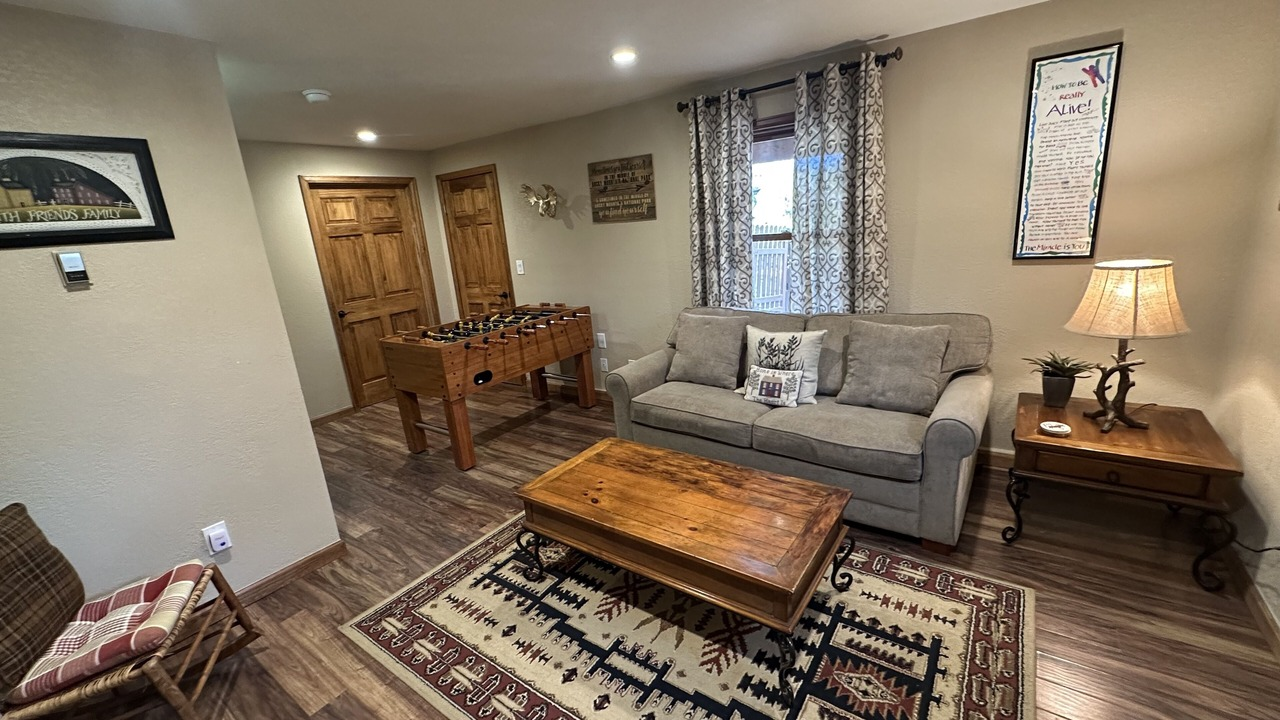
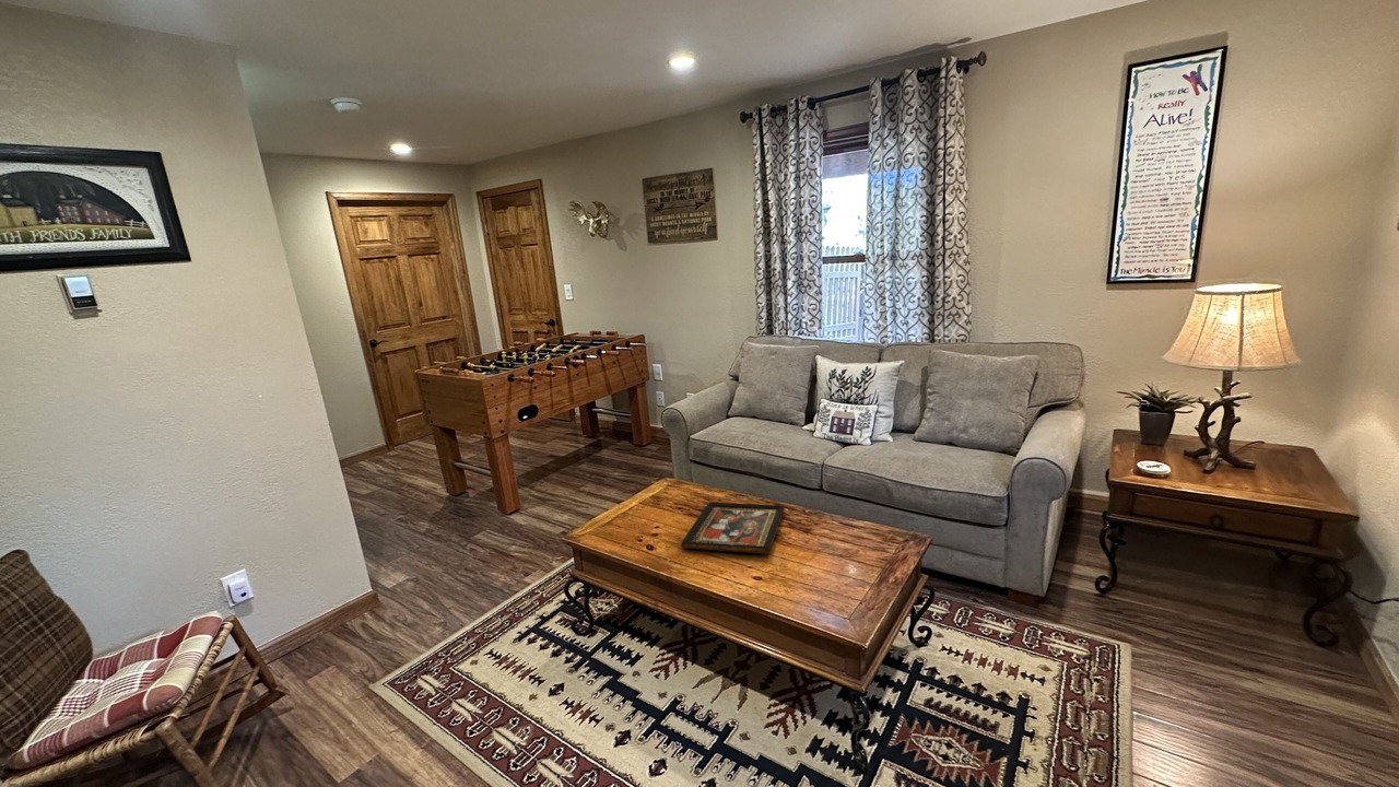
+ decorative tray [680,502,786,555]
